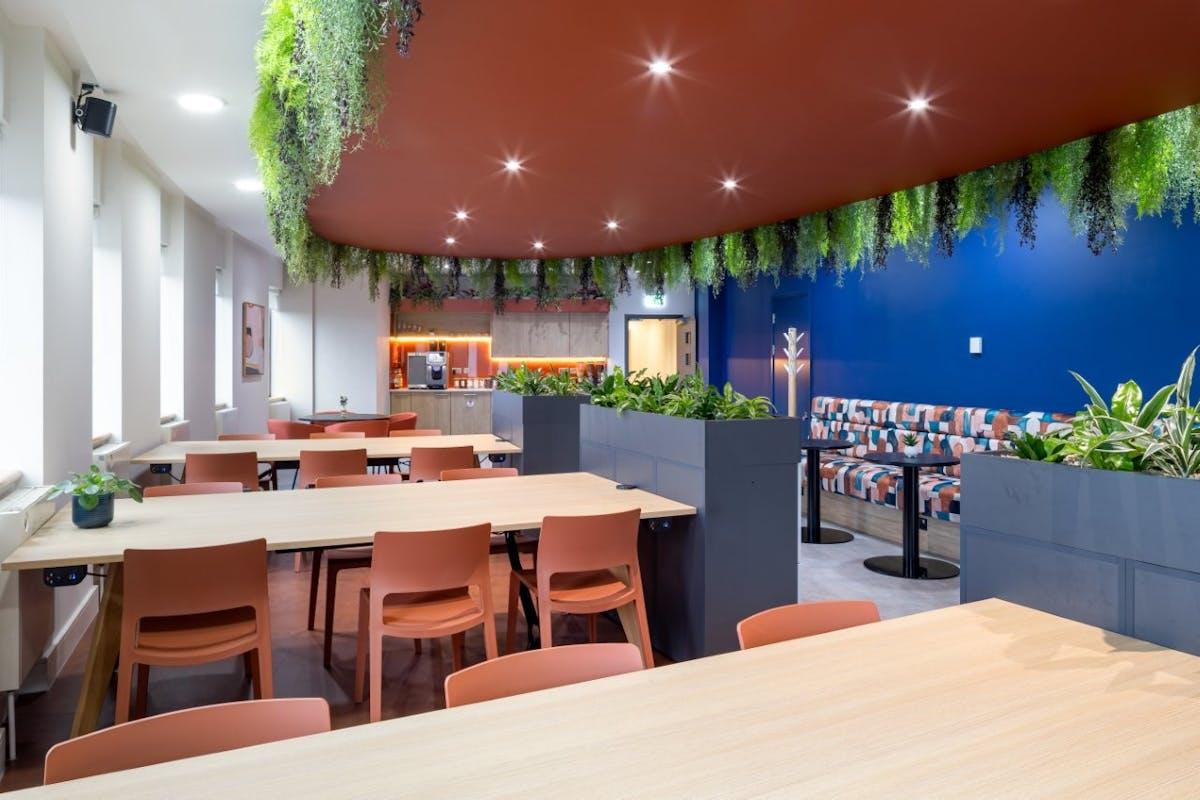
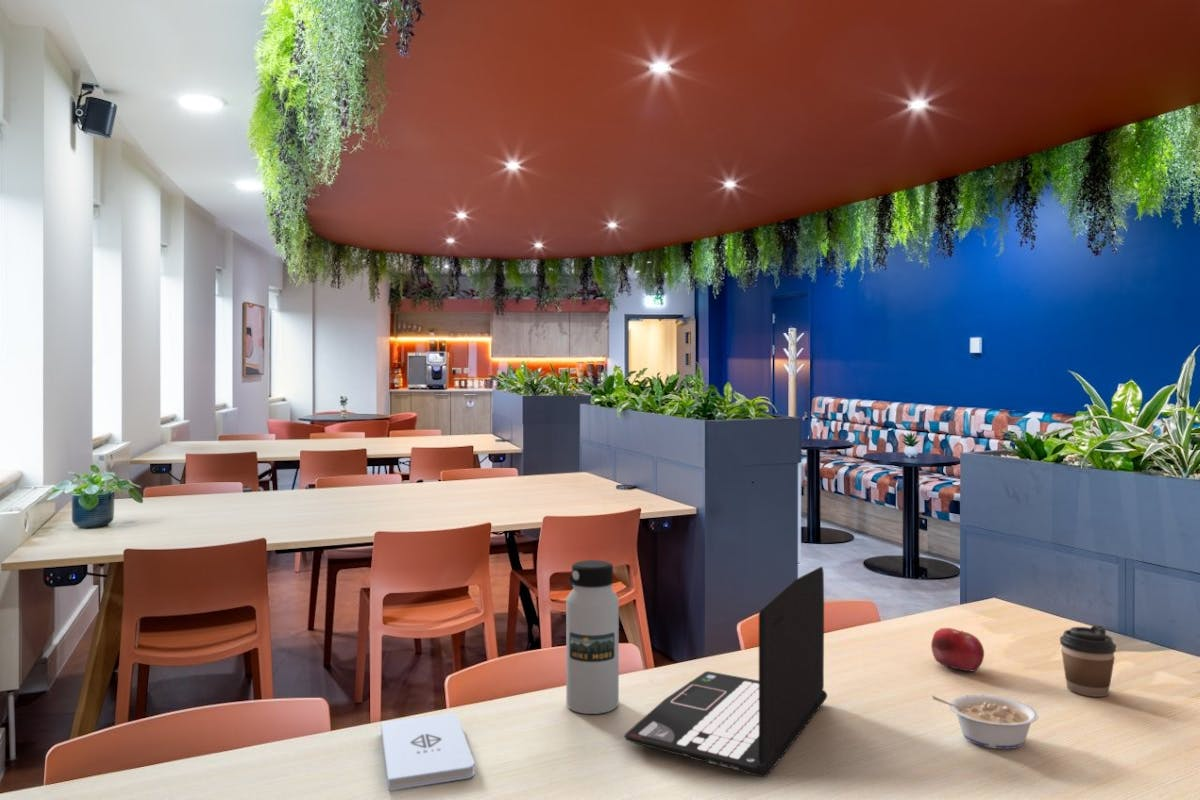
+ notepad [380,713,475,792]
+ coffee cup [1059,624,1117,698]
+ laptop [623,566,828,778]
+ water bottle [565,559,620,715]
+ legume [930,694,1040,750]
+ fruit [930,627,985,673]
